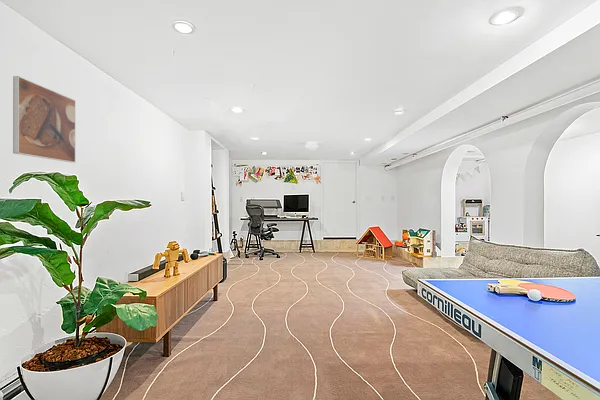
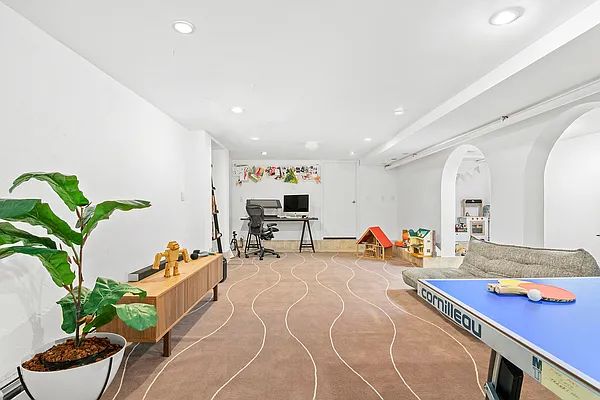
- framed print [12,75,76,164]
